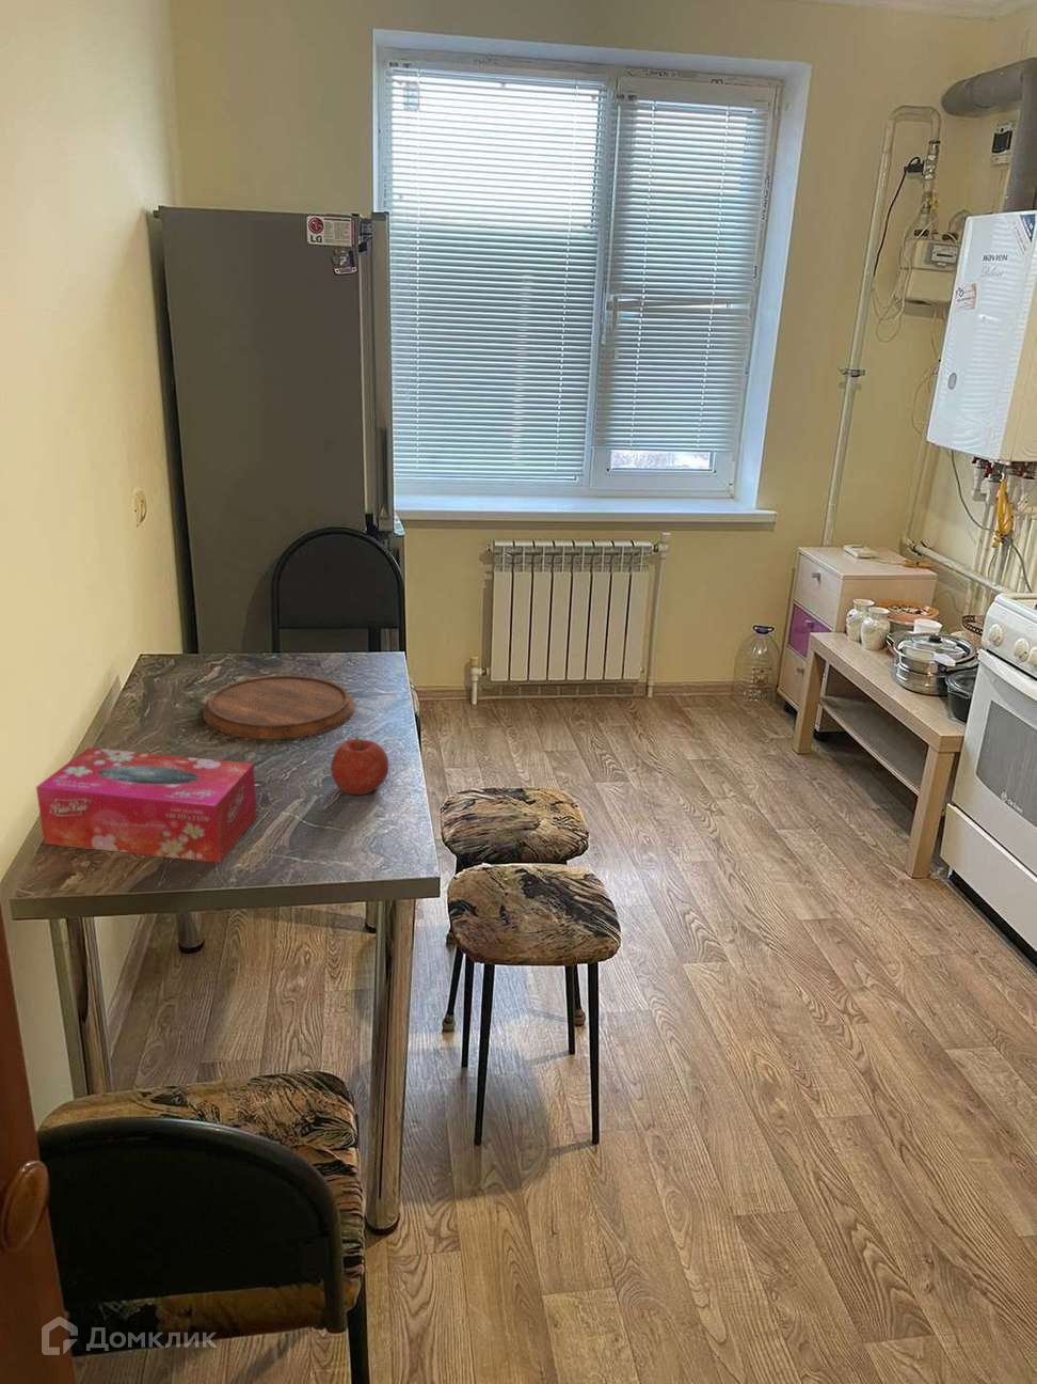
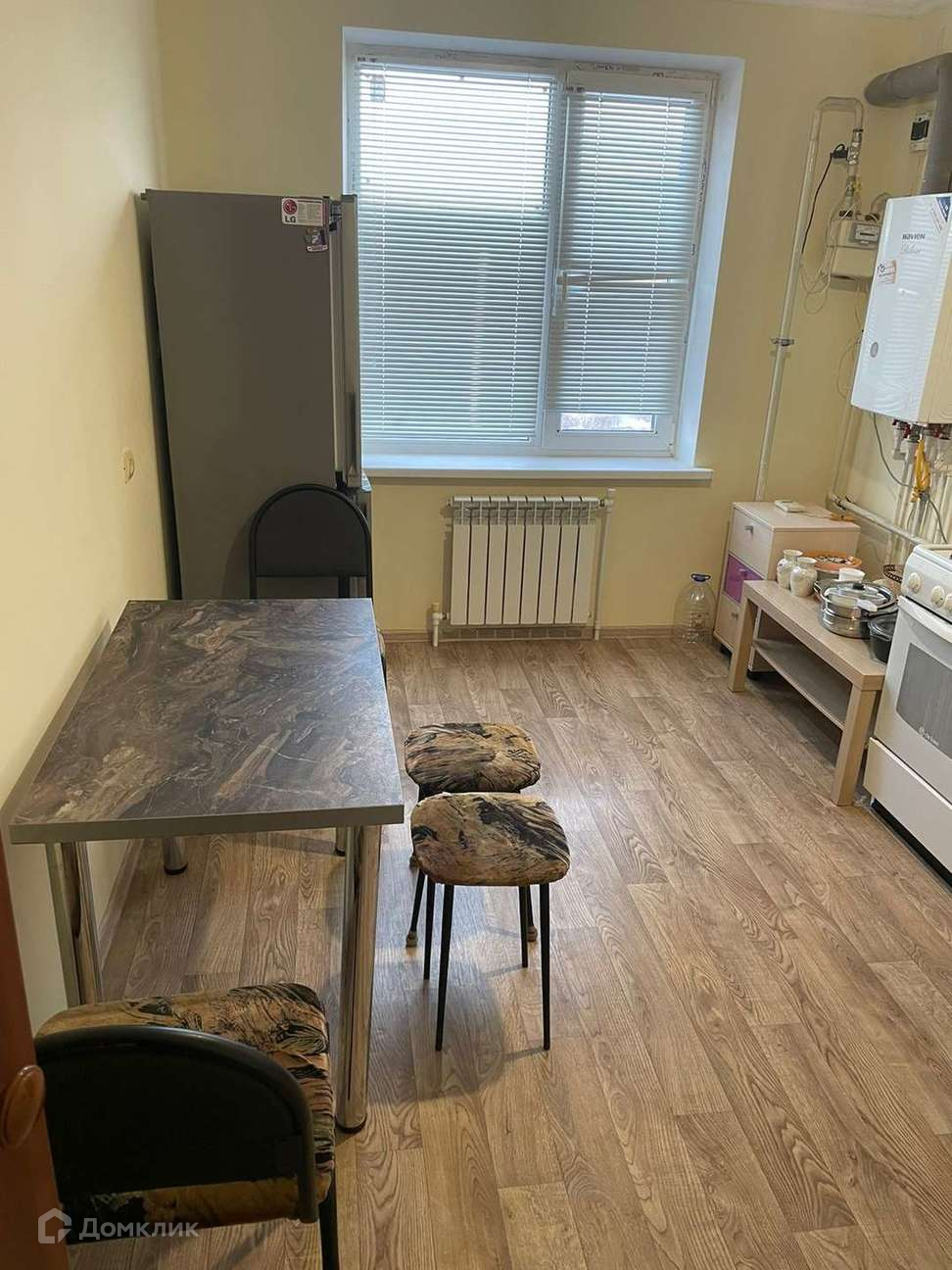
- tissue box [35,746,258,864]
- fruit [330,736,390,796]
- cutting board [202,673,356,740]
